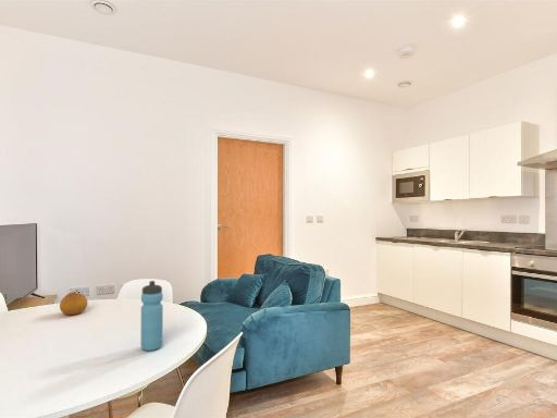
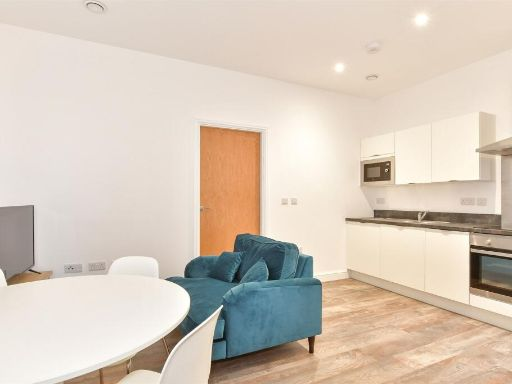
- water bottle [139,280,164,352]
- fruit [59,292,89,316]
